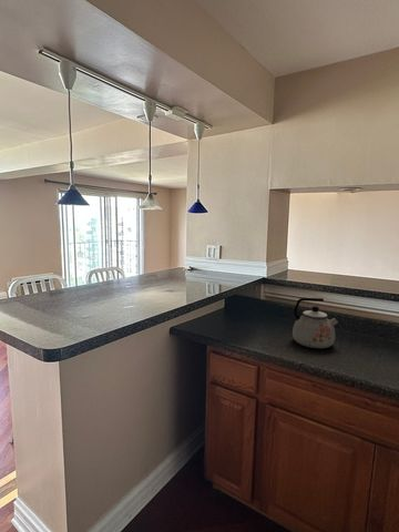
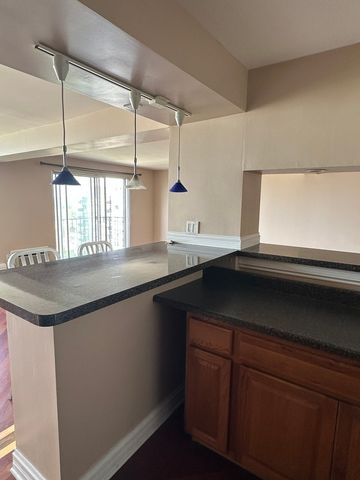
- kettle [291,297,339,349]
